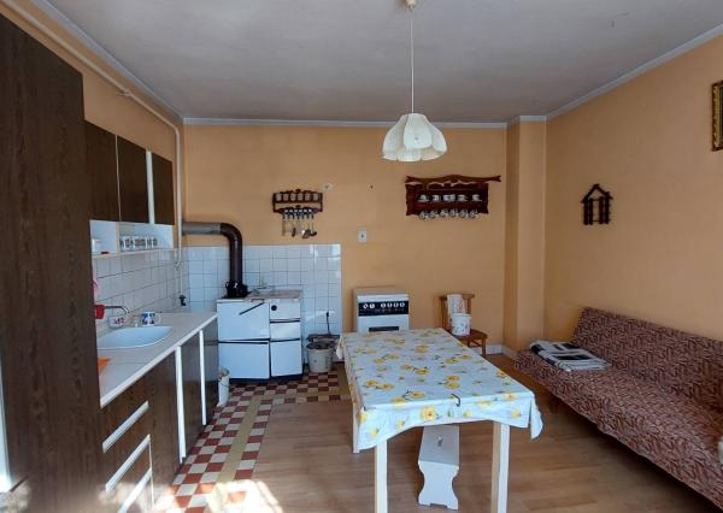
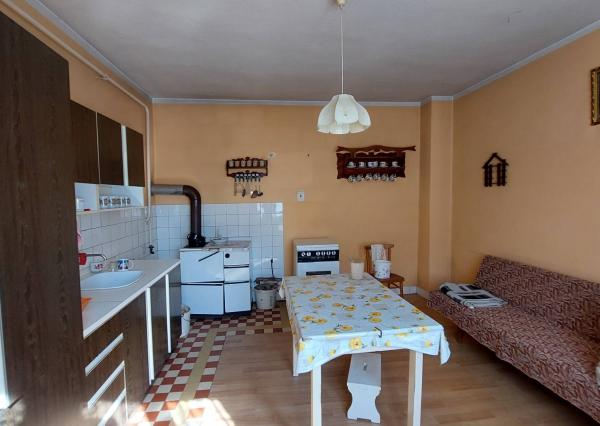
+ utensil holder [348,254,367,281]
